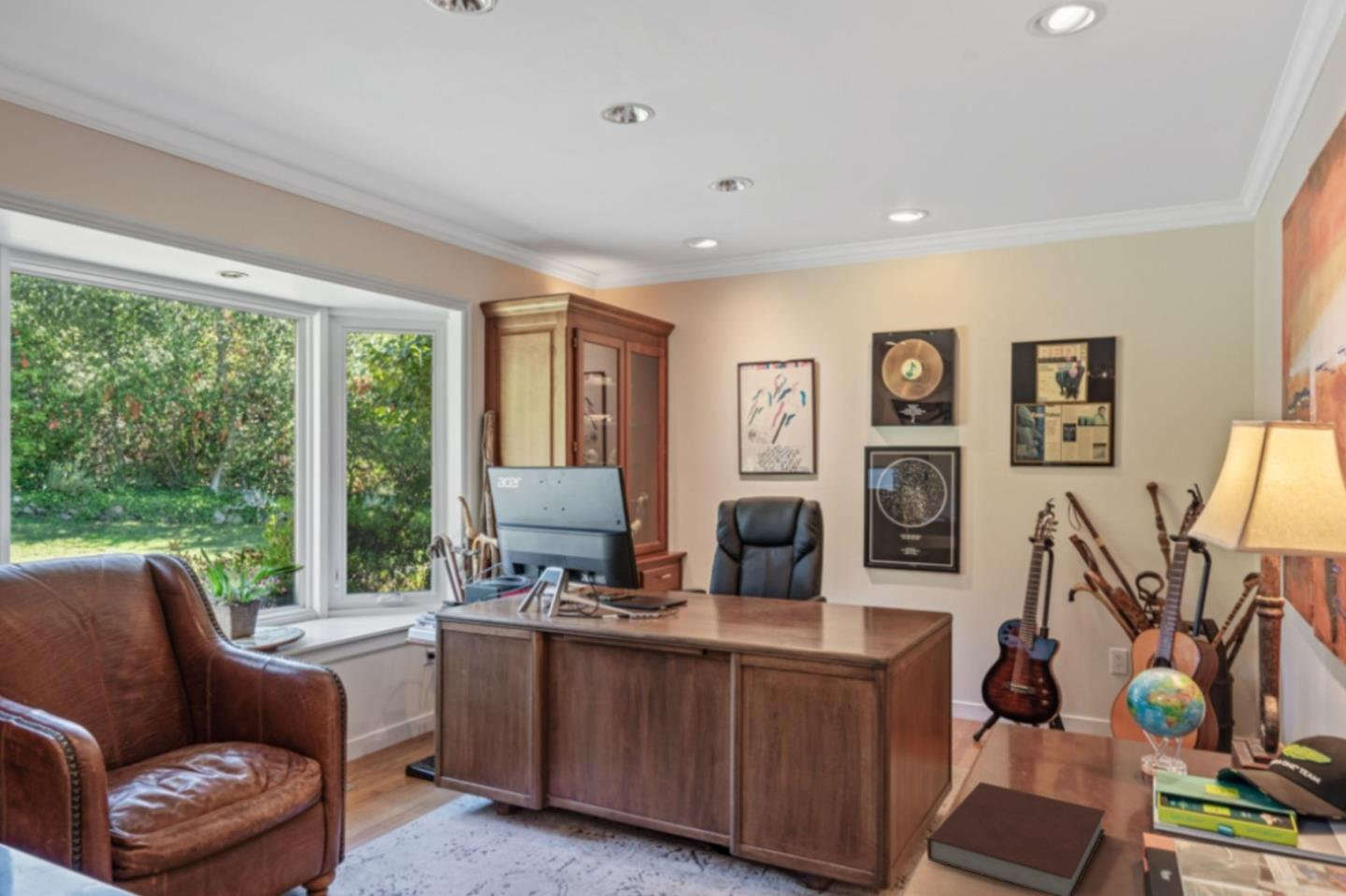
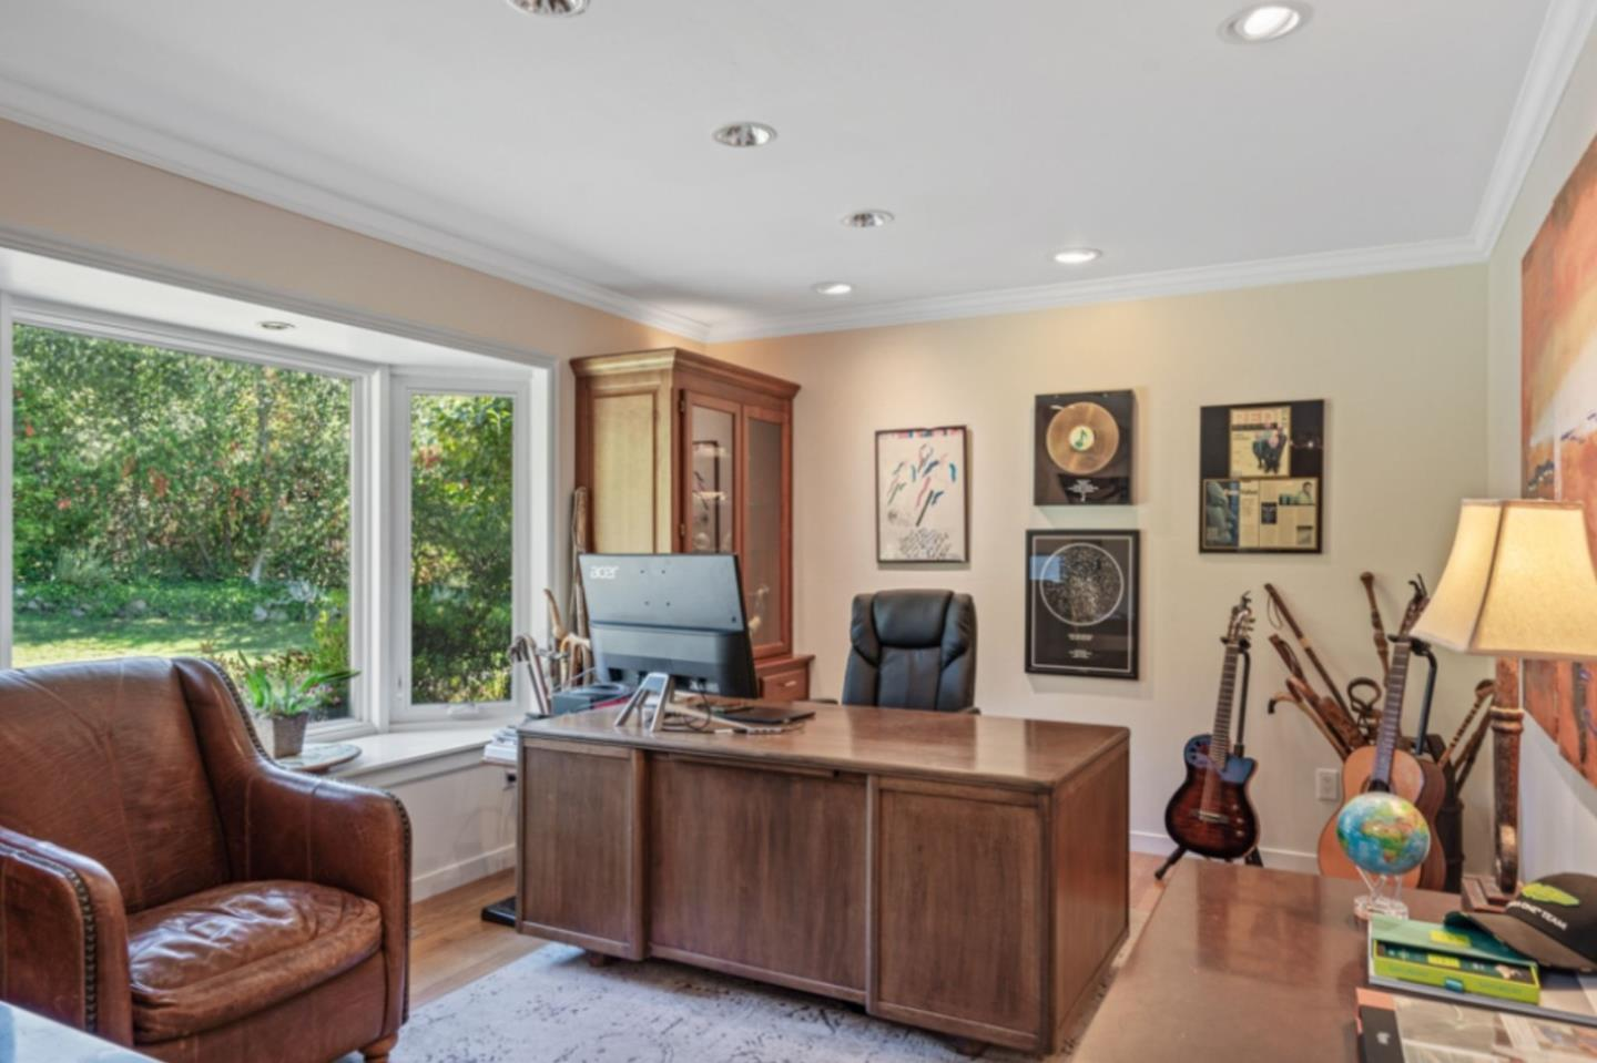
- notebook [925,781,1107,896]
